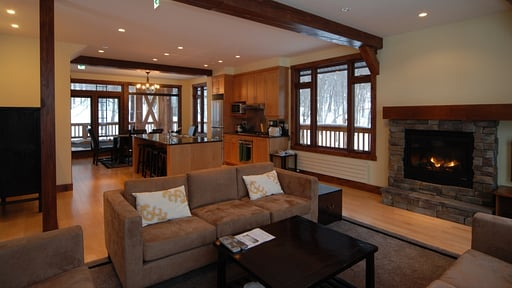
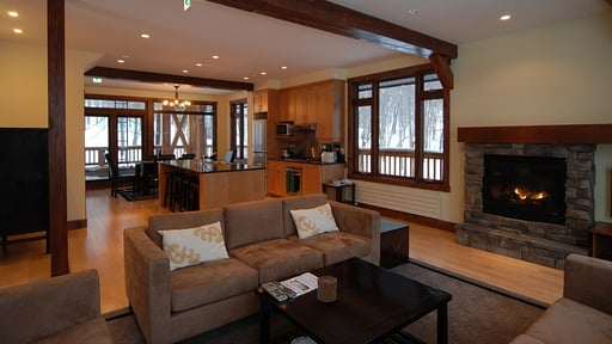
+ cup [316,275,338,303]
